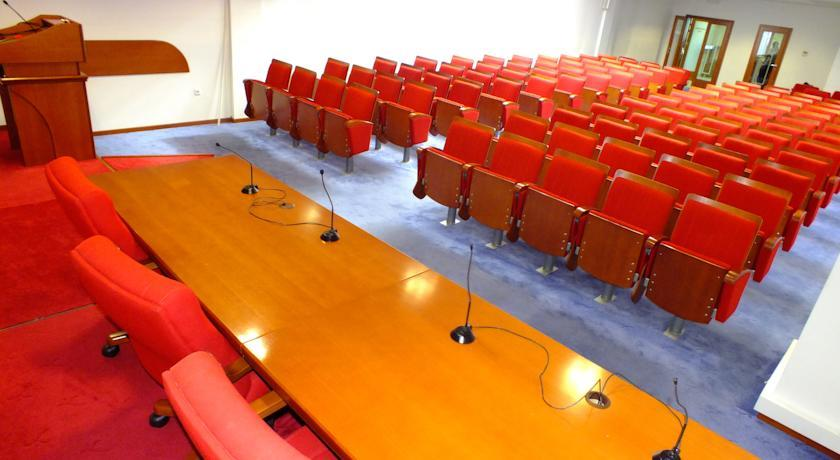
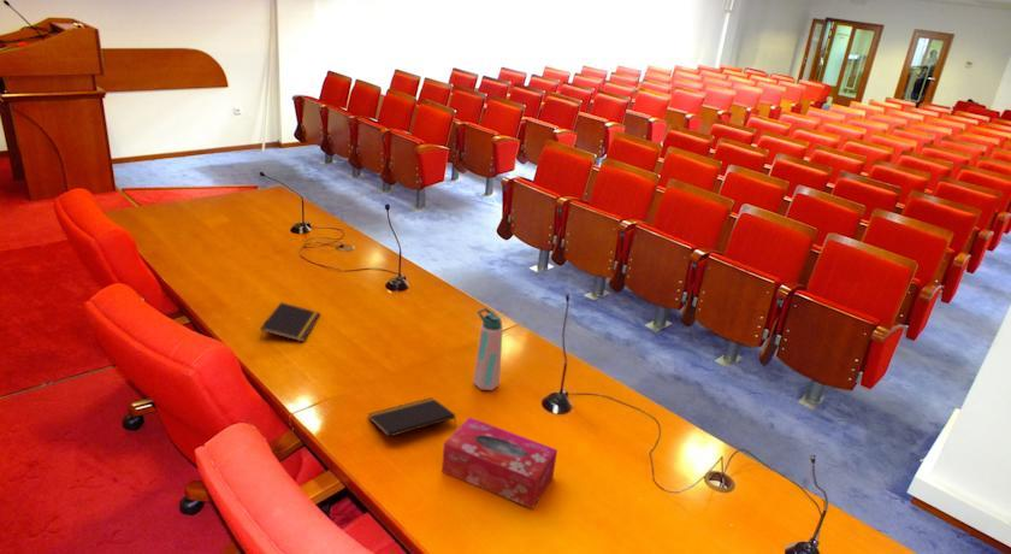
+ tissue box [441,417,558,509]
+ notepad [367,396,457,438]
+ water bottle [472,307,504,391]
+ notepad [259,301,321,343]
